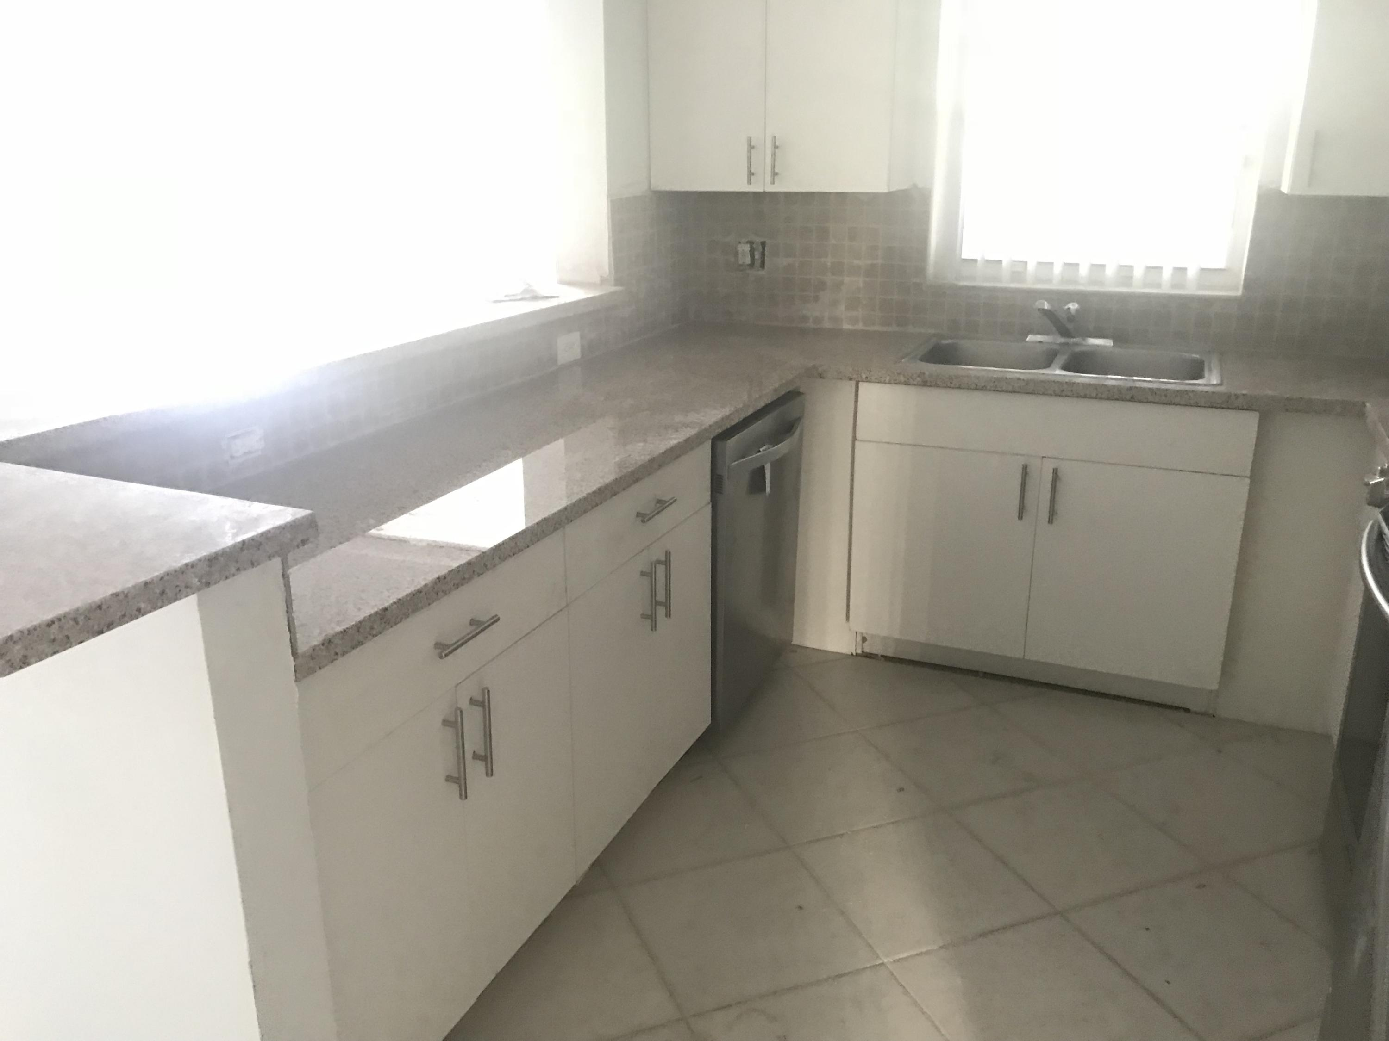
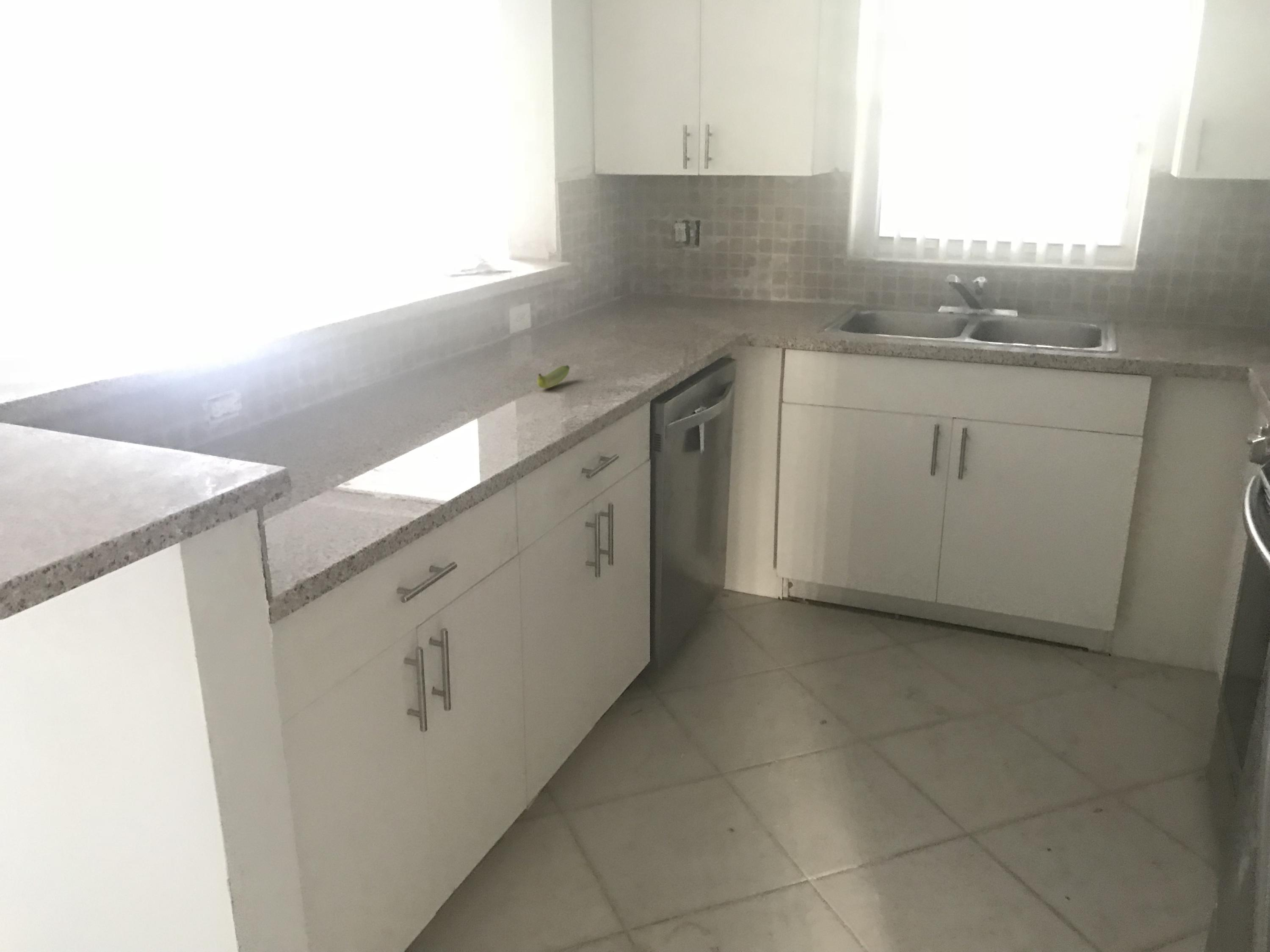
+ banana [537,365,570,389]
